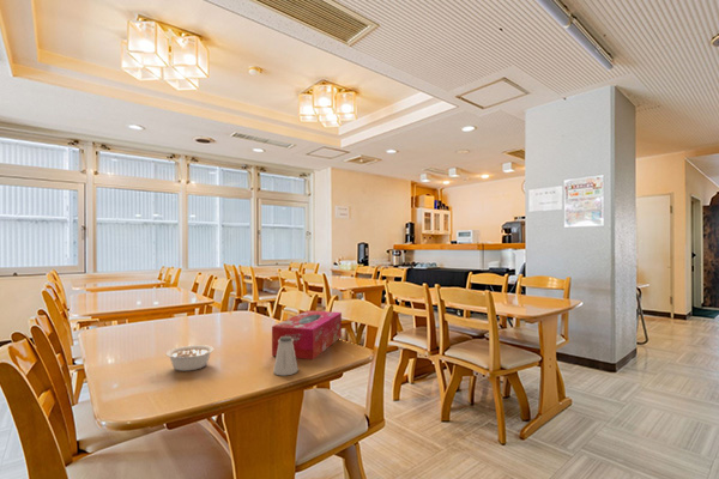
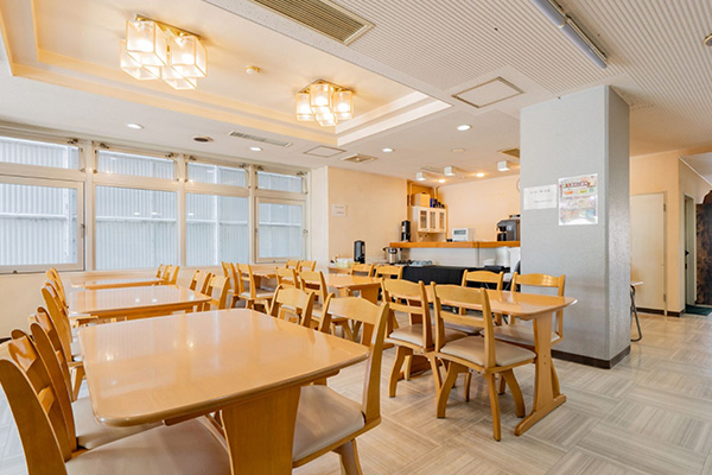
- saltshaker [272,336,300,377]
- legume [165,344,215,372]
- tissue box [271,309,343,360]
